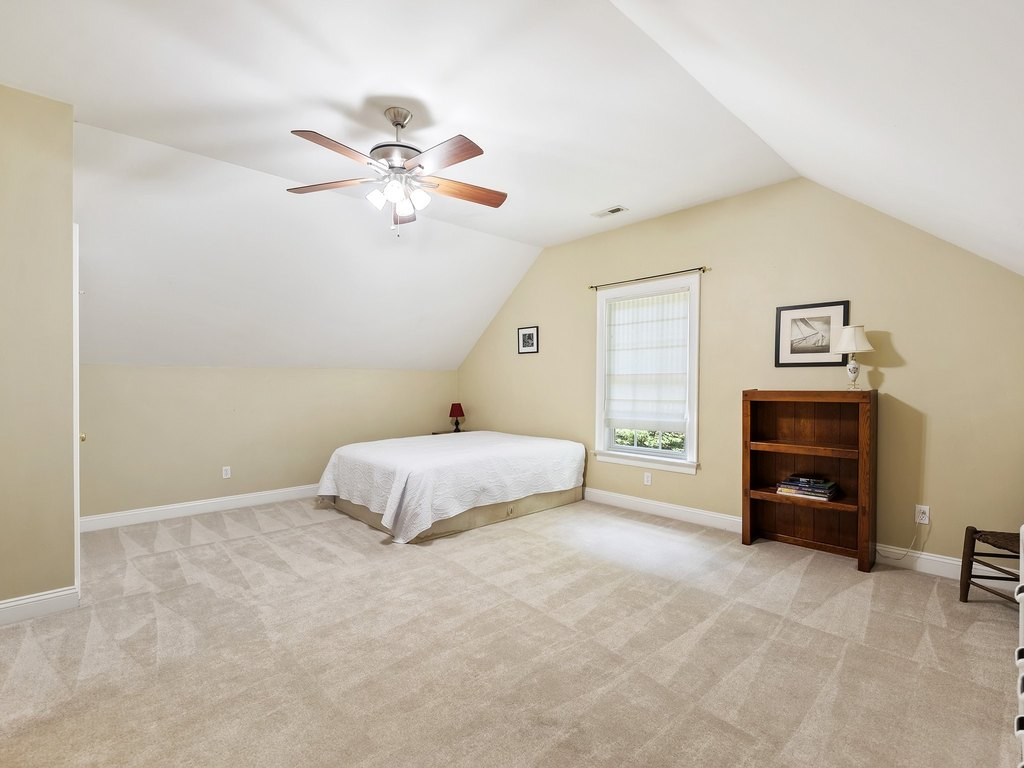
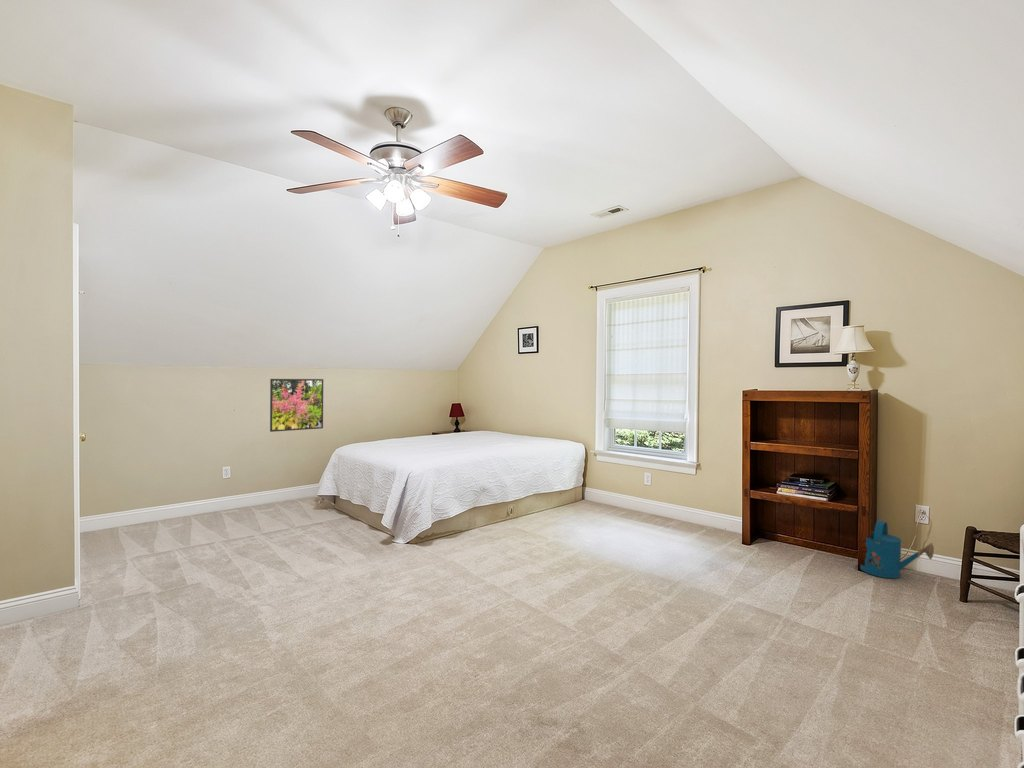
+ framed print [269,378,324,433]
+ watering can [859,519,935,579]
